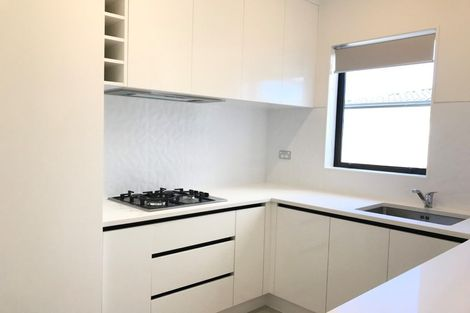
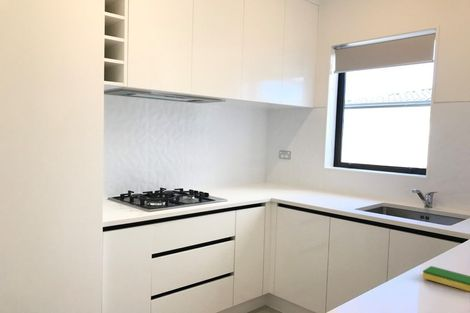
+ dish sponge [422,265,470,292]
